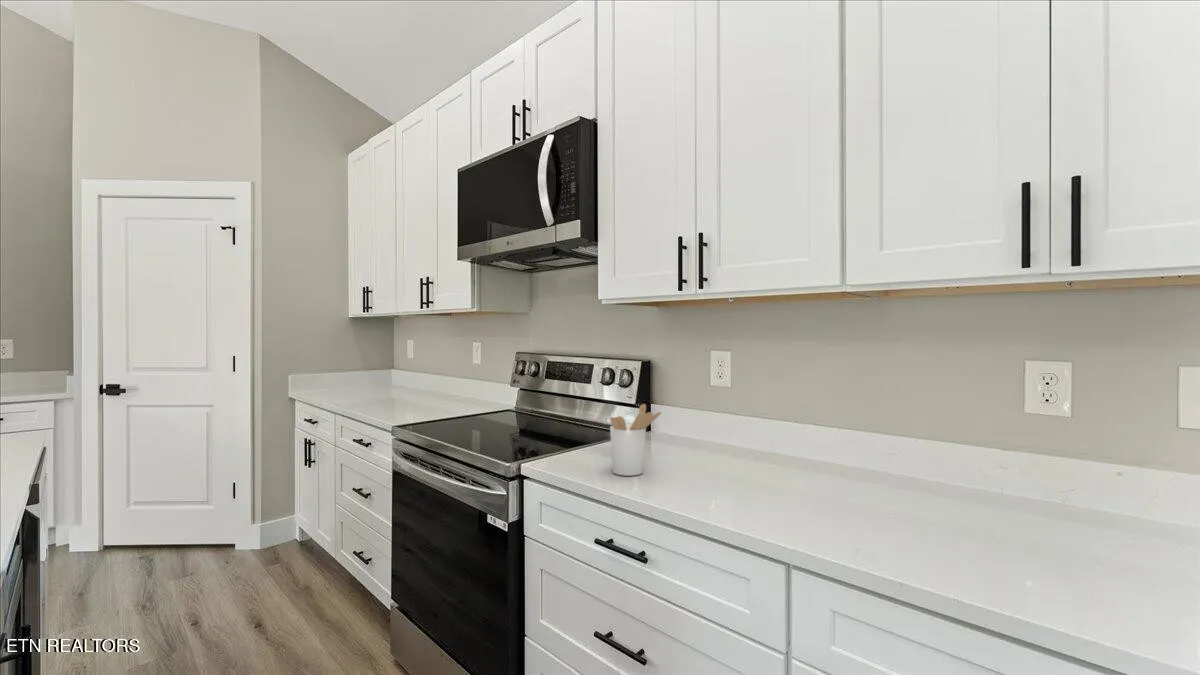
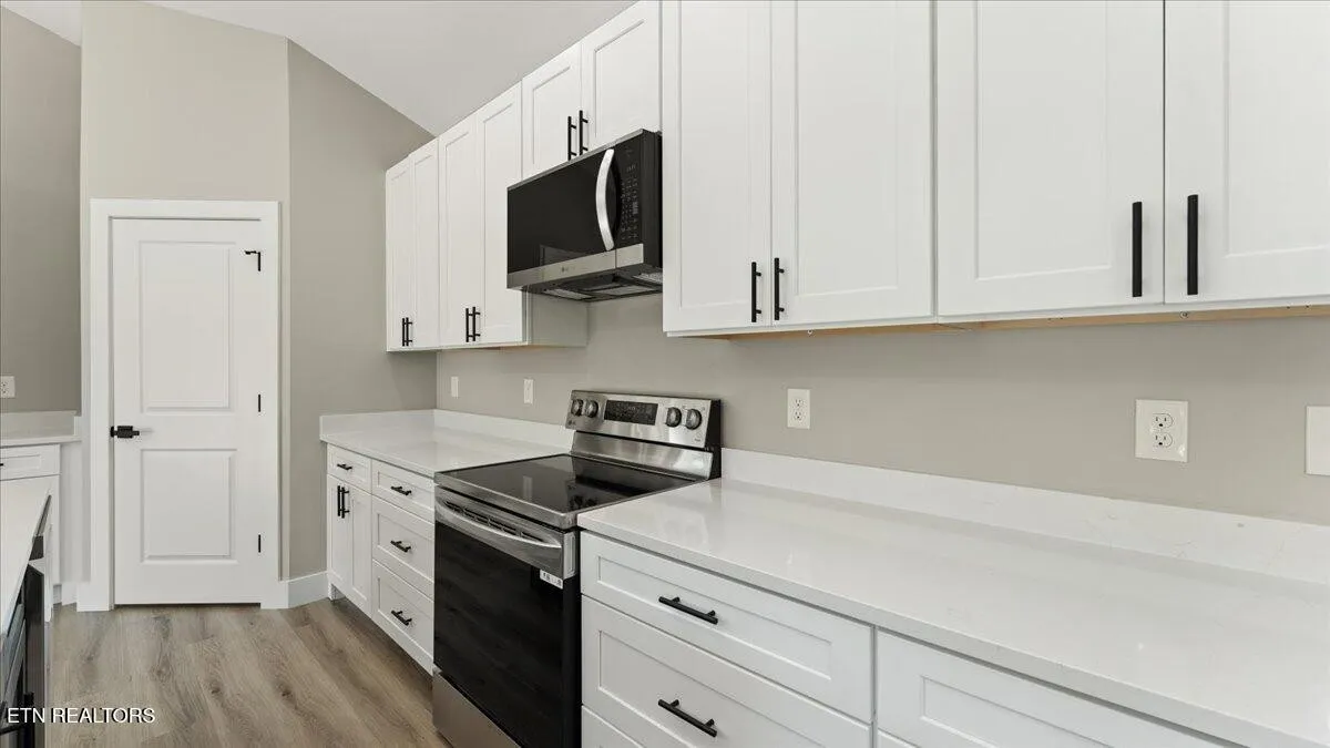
- utensil holder [609,403,662,477]
